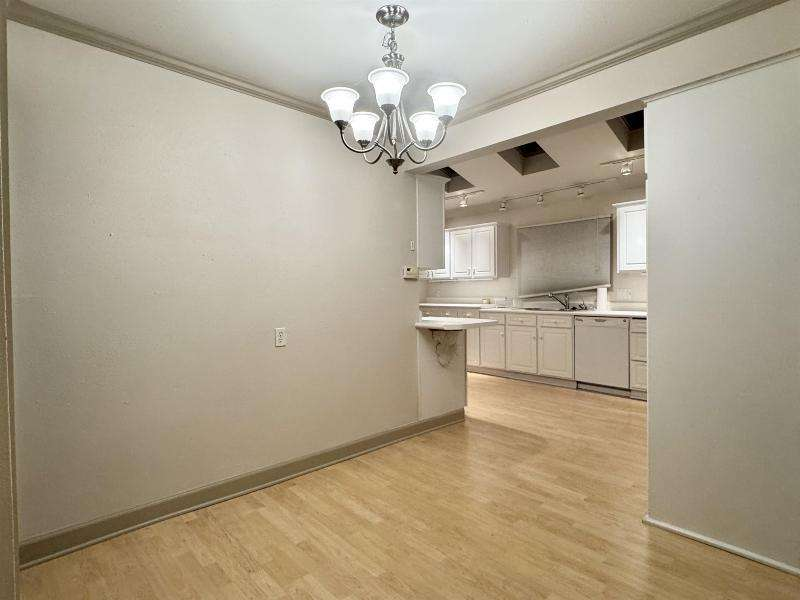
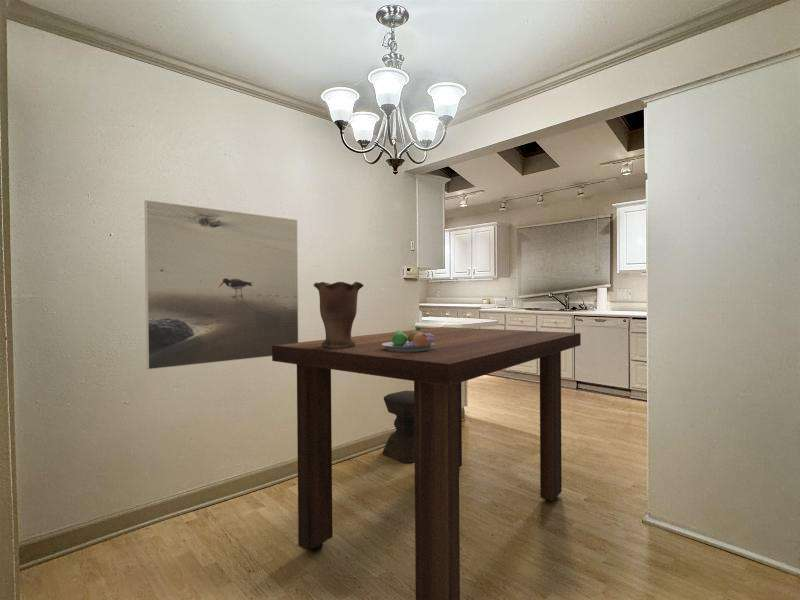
+ fruit bowl [382,326,434,352]
+ dining table [271,326,582,600]
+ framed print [144,199,300,371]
+ vase [313,281,365,348]
+ stool [382,390,415,464]
